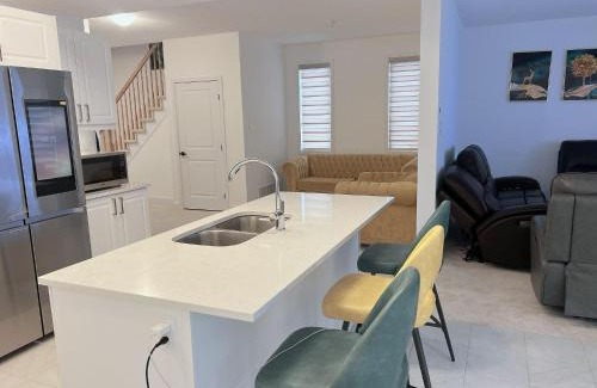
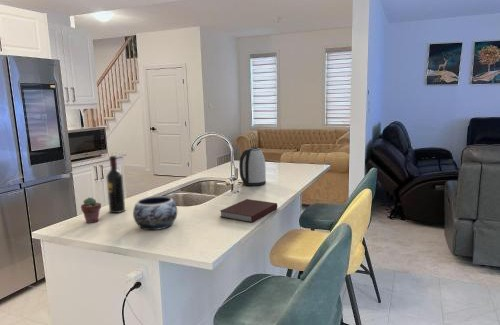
+ notebook [219,198,278,223]
+ kettle [238,146,267,187]
+ wine bottle [106,155,126,214]
+ potted succulent [80,196,102,224]
+ decorative bowl [132,195,178,231]
